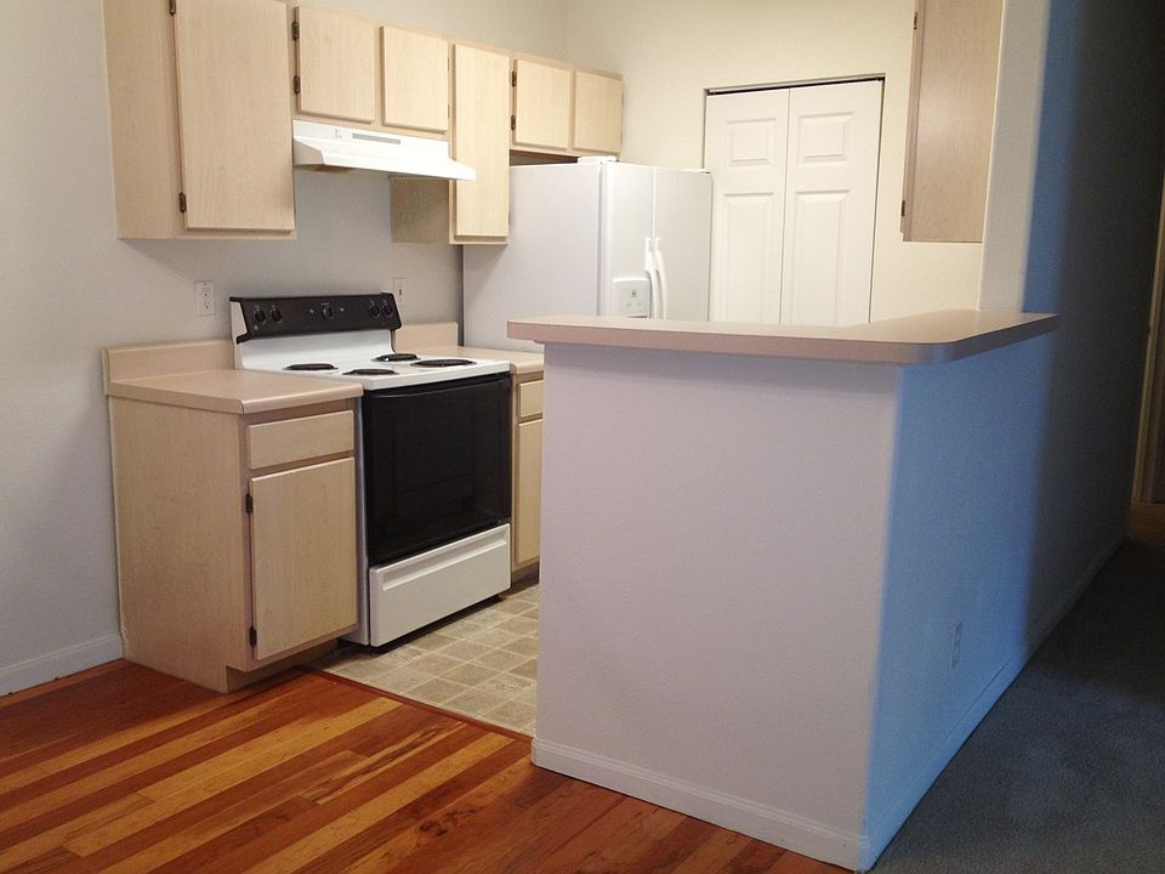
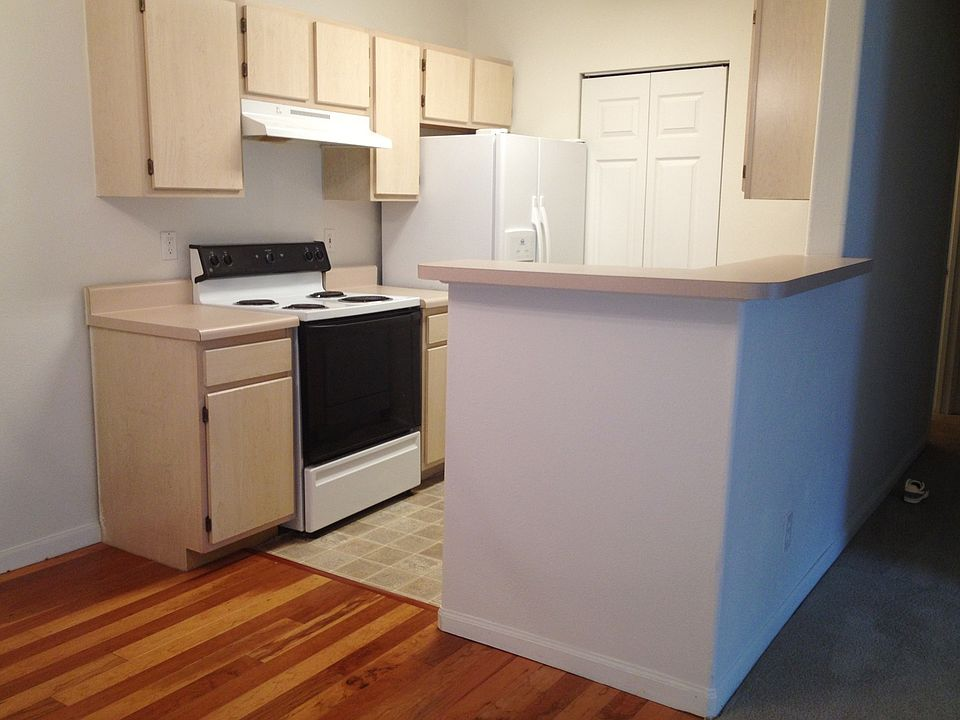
+ sneaker [903,478,930,504]
